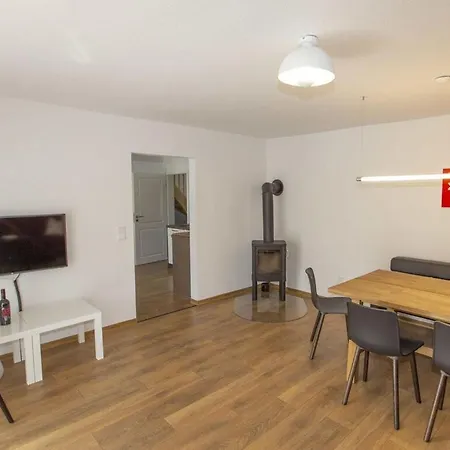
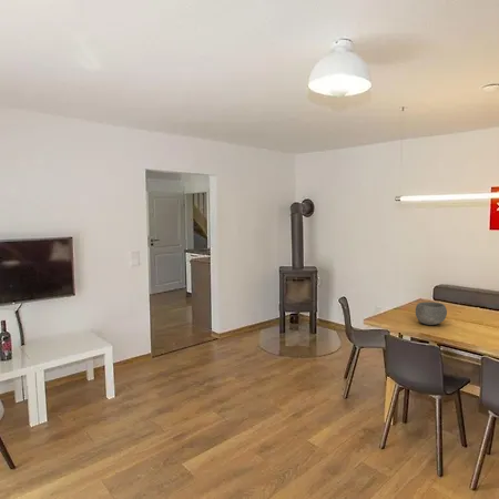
+ bowl [415,301,448,326]
